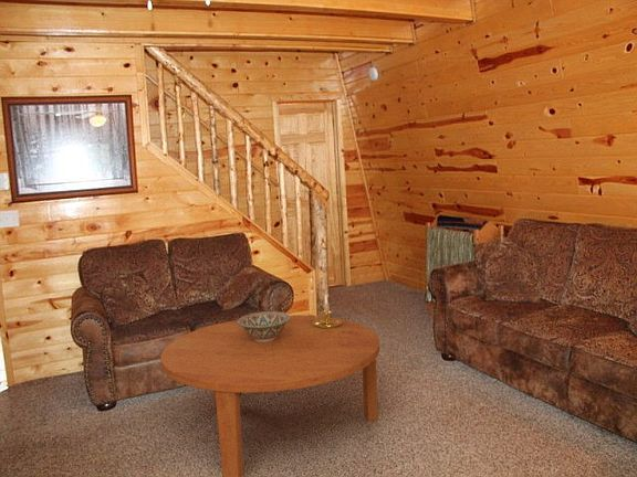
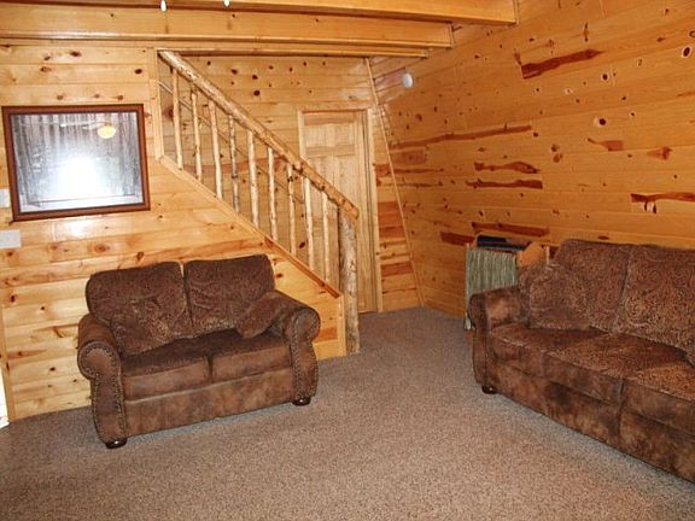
- candle holder [306,294,342,328]
- decorative bowl [237,310,291,342]
- coffee table [159,315,380,477]
